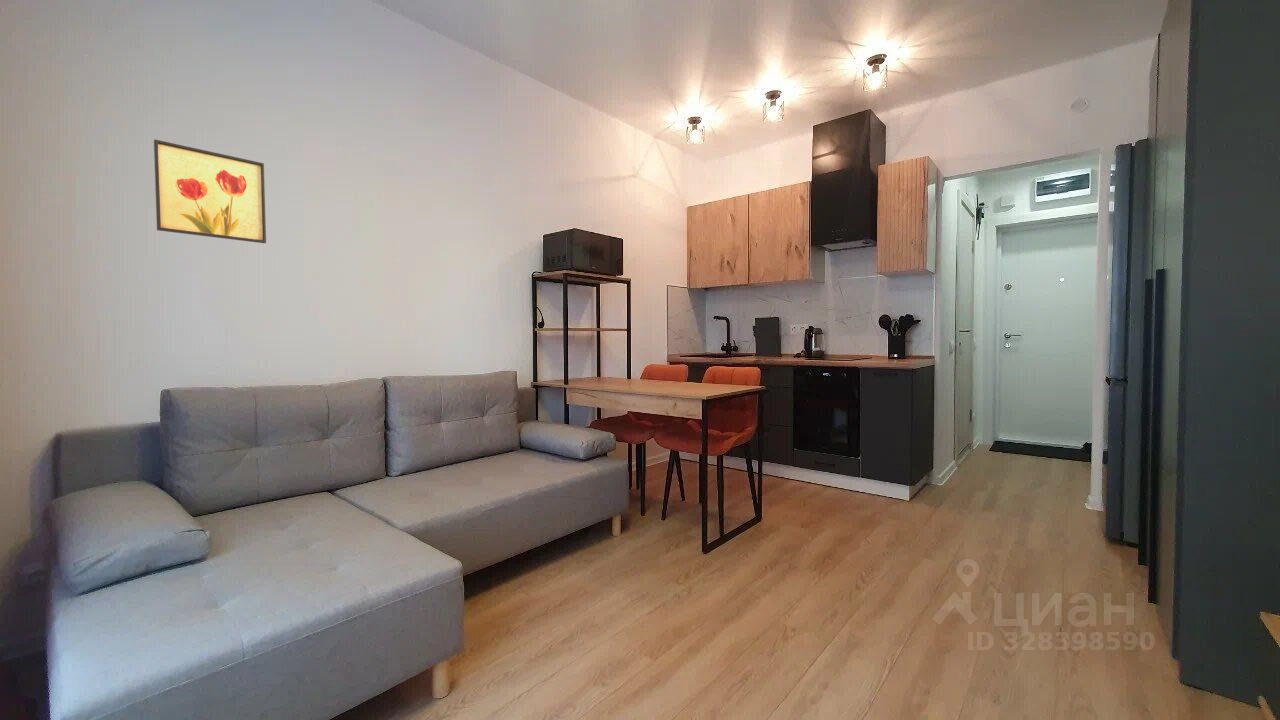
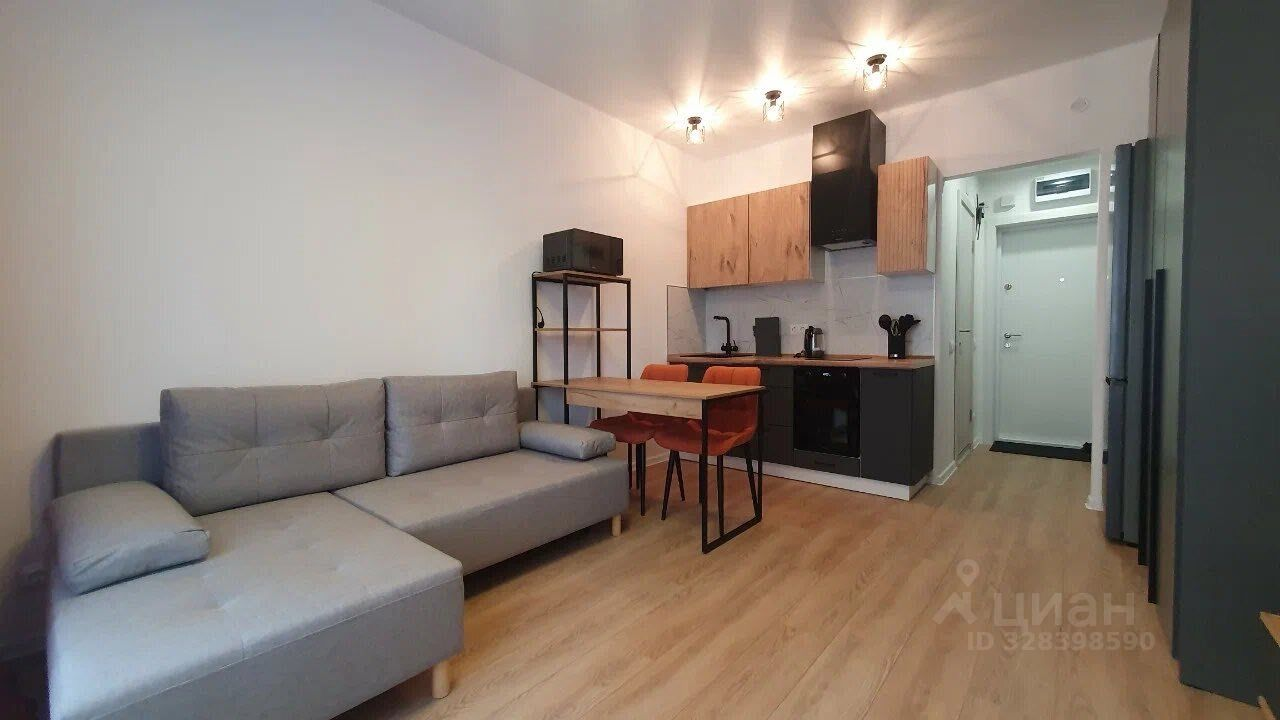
- wall art [153,138,267,244]
